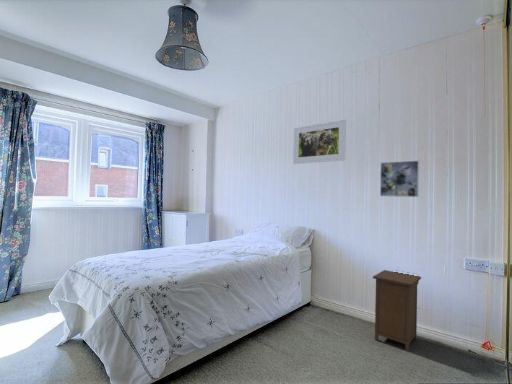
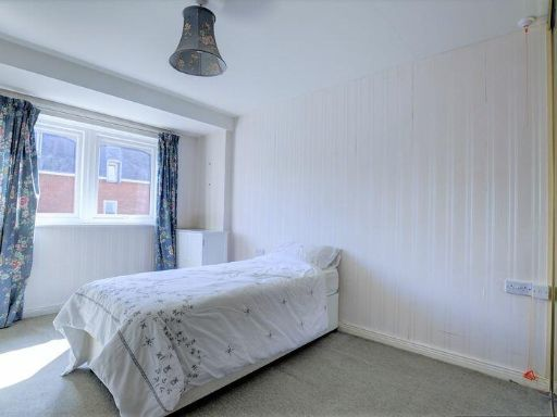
- nightstand [372,269,422,352]
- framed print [379,159,420,198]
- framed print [292,118,347,165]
